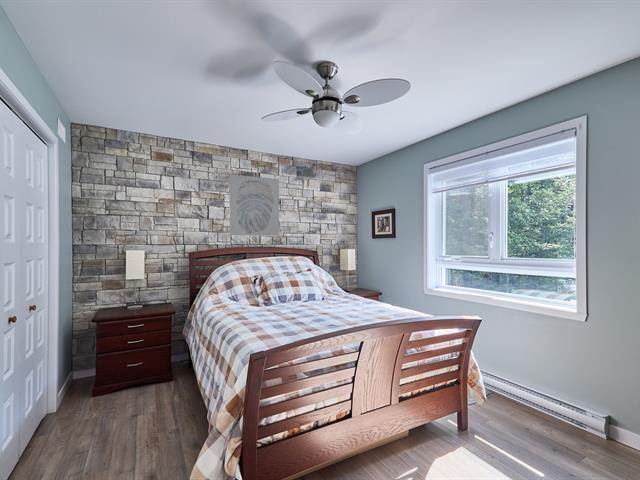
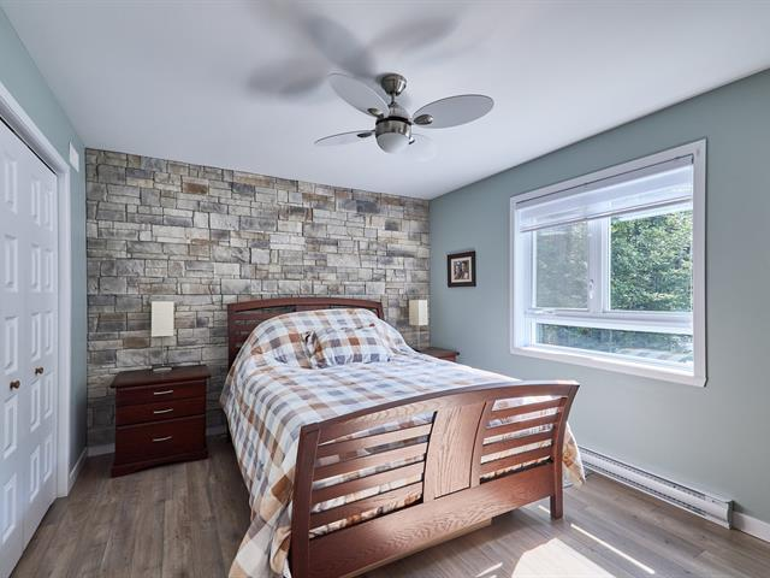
- wall art [229,174,280,236]
